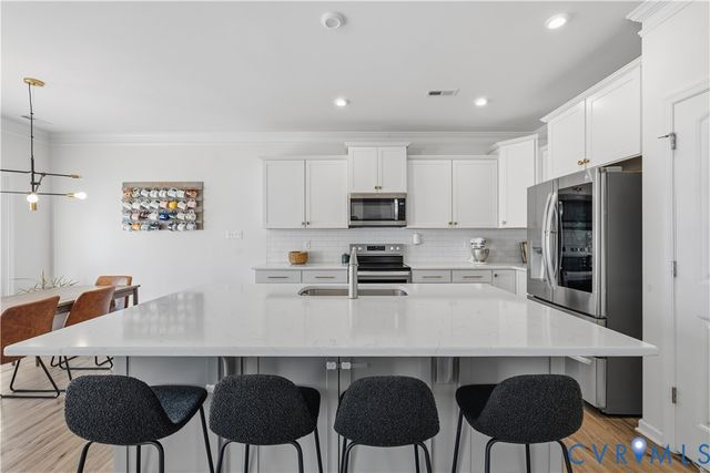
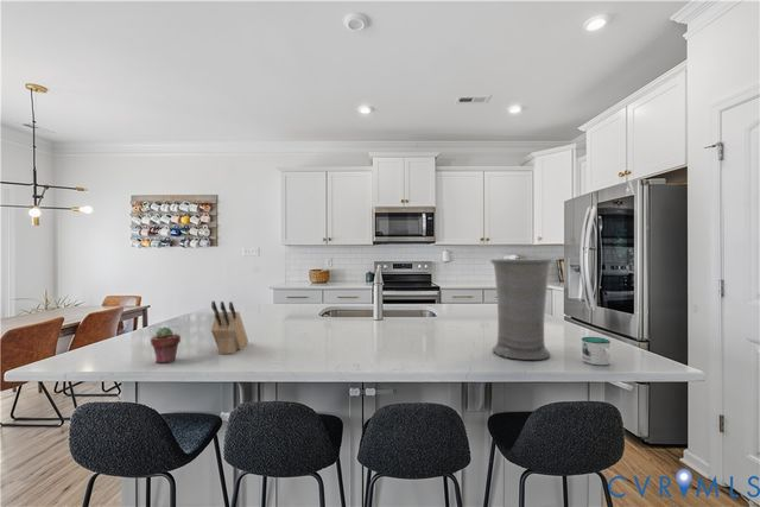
+ potted succulent [150,325,182,365]
+ mug [580,336,612,366]
+ knife block [210,300,249,355]
+ vase [489,258,555,361]
